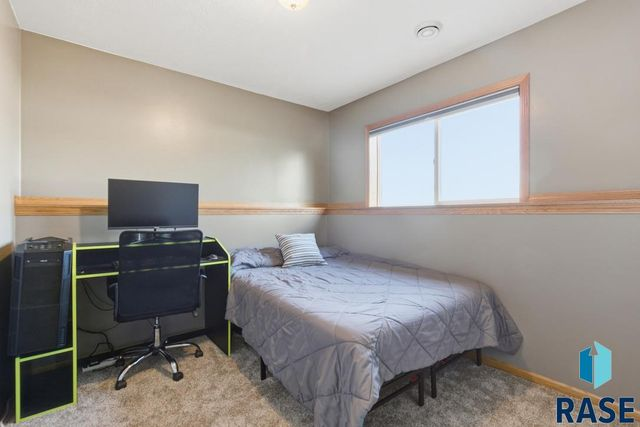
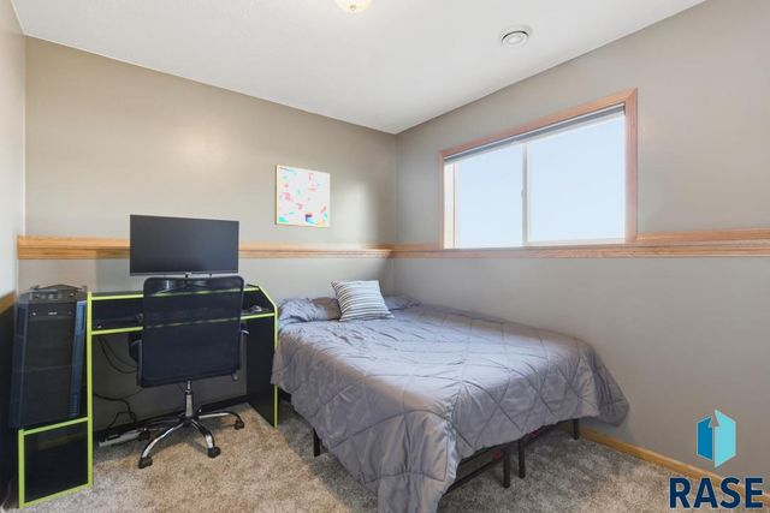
+ wall art [273,163,331,229]
